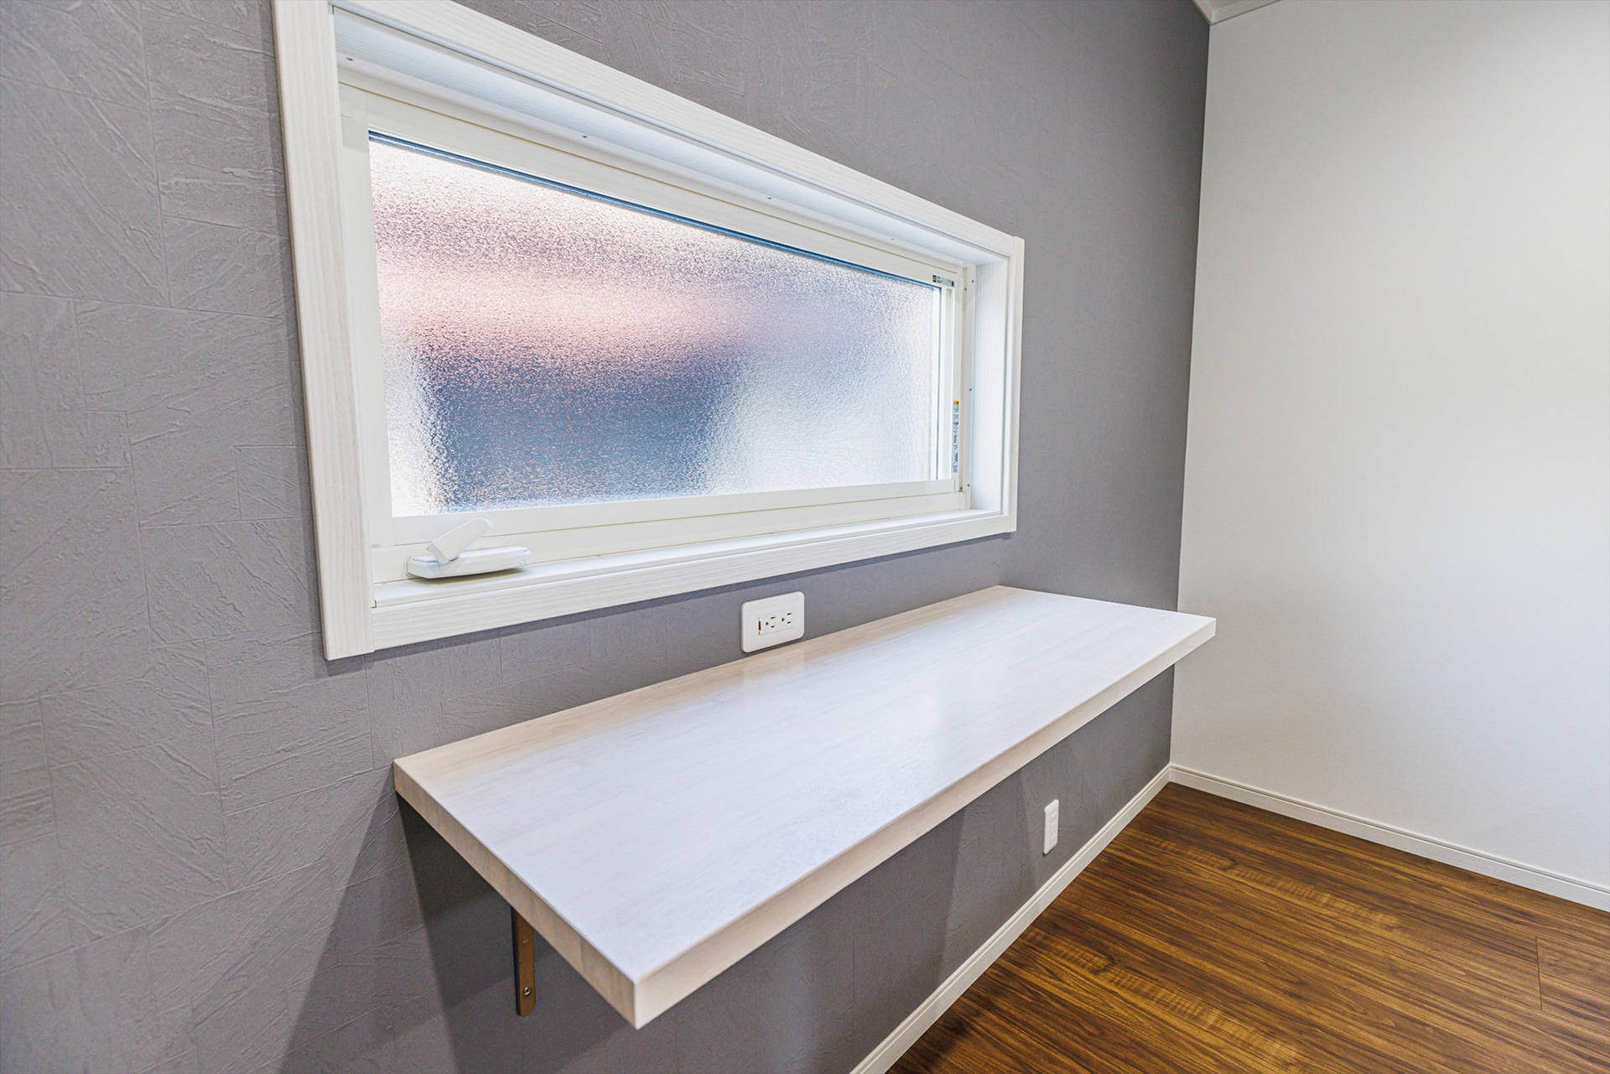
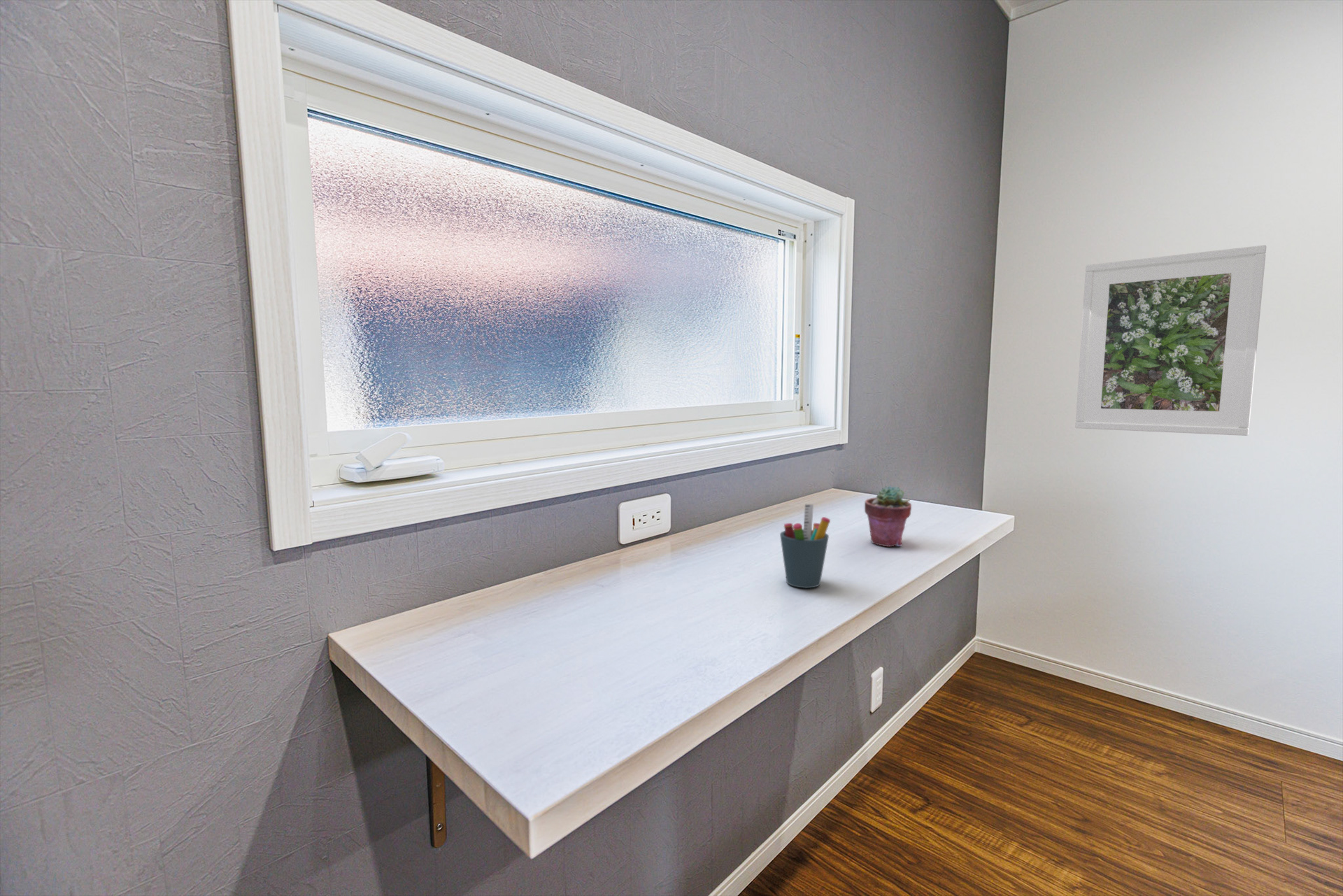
+ potted succulent [864,484,912,548]
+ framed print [1074,245,1267,436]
+ pen holder [779,503,831,589]
